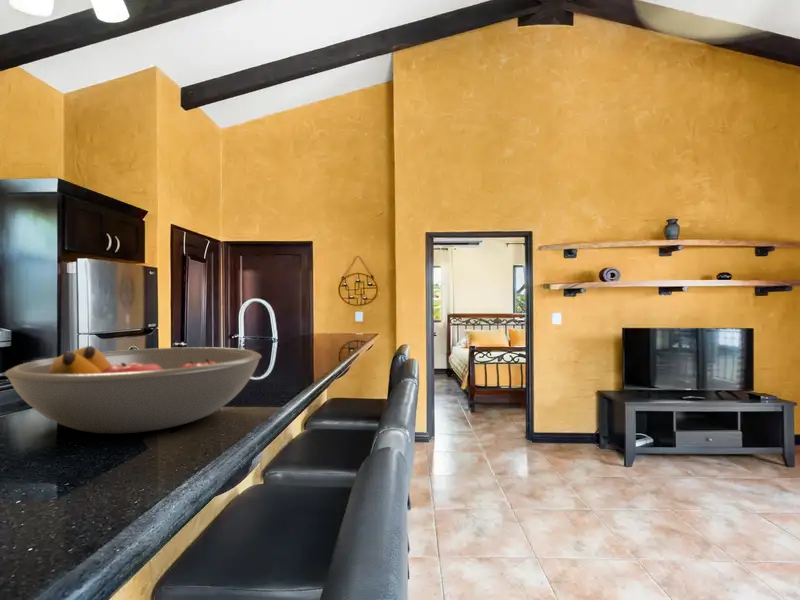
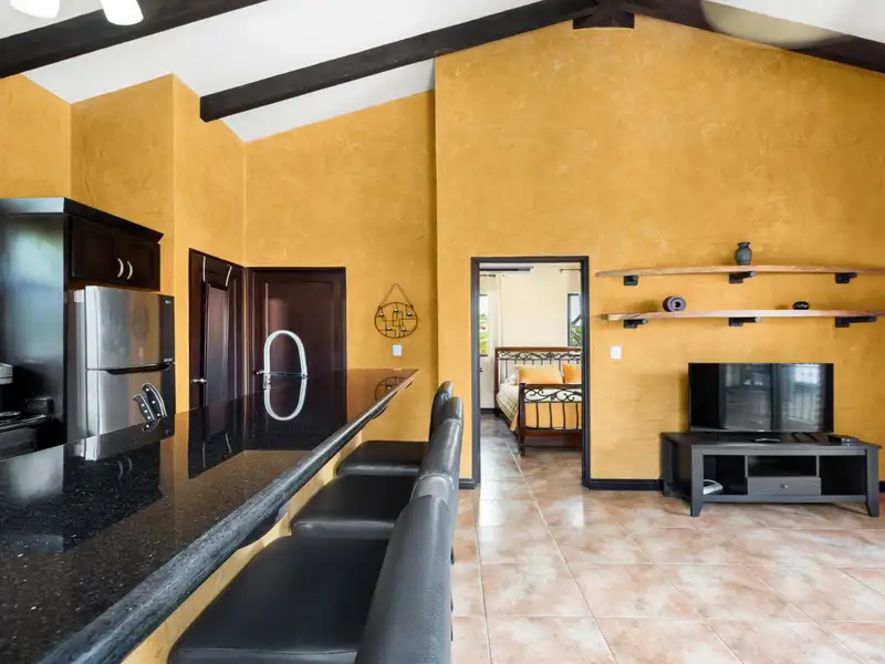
- fruit bowl [4,345,263,434]
